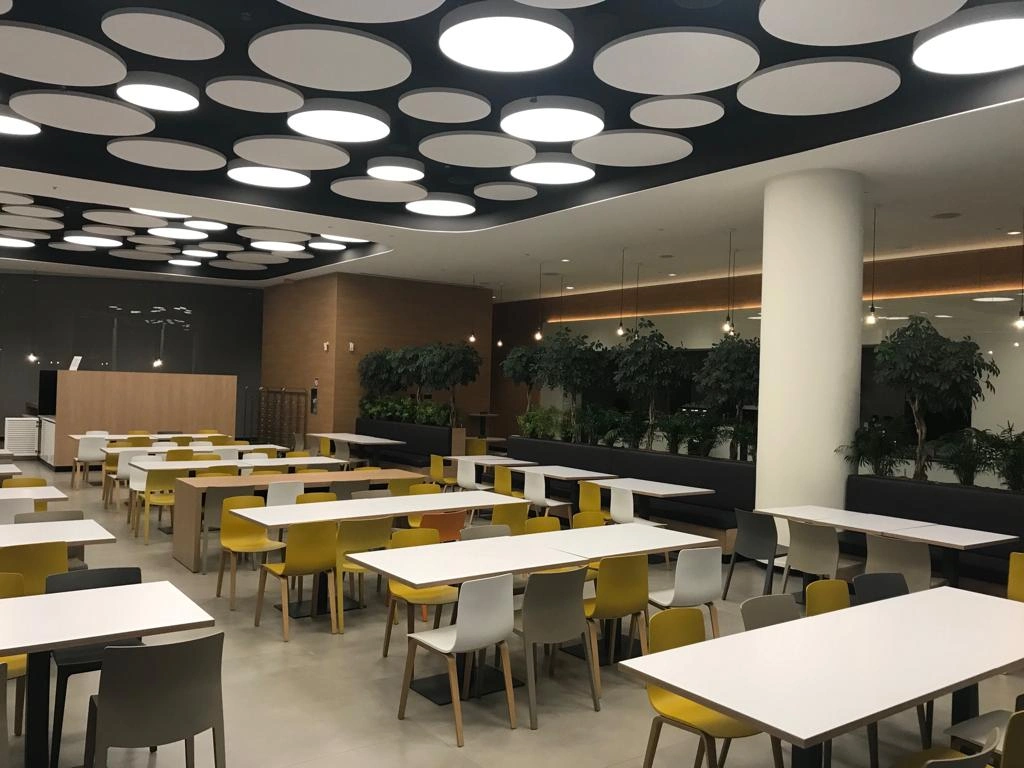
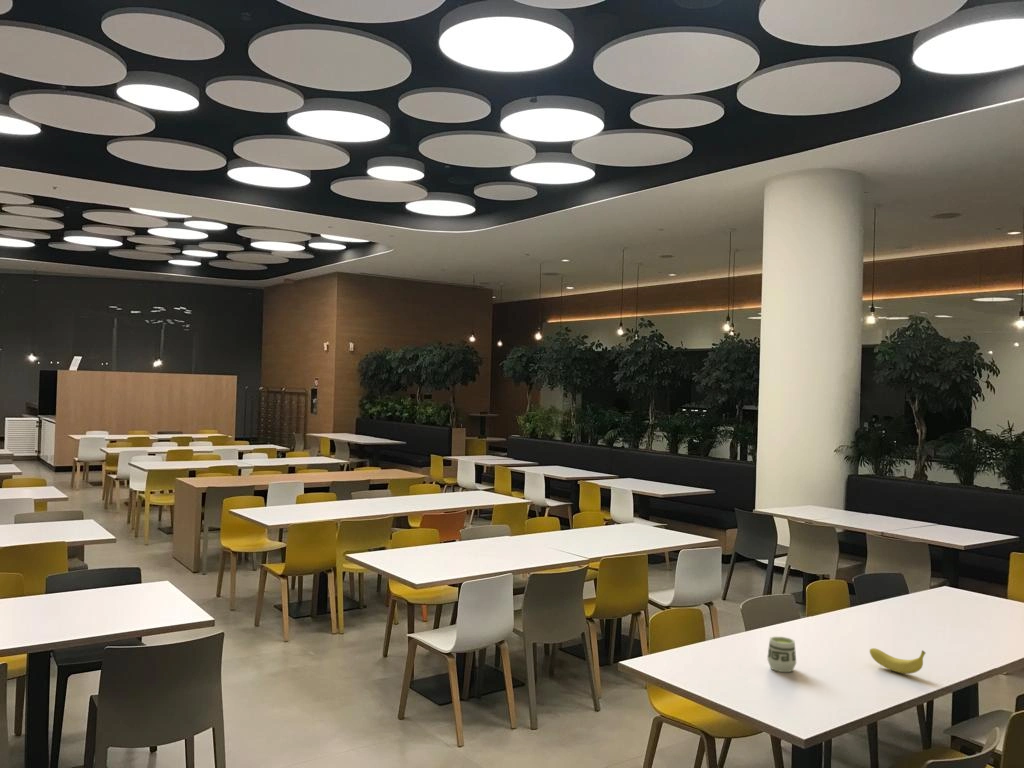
+ cup [766,636,797,673]
+ fruit [869,647,926,675]
